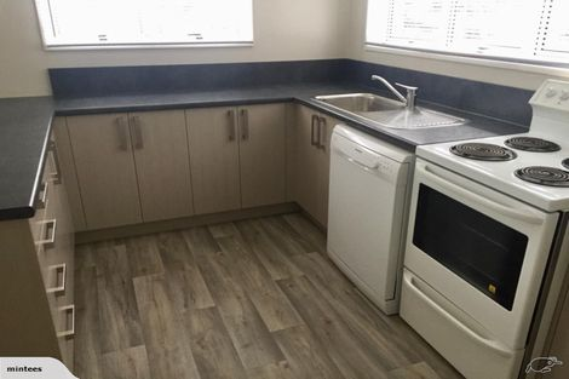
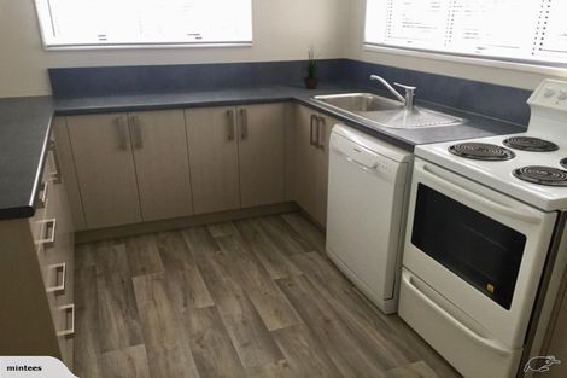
+ potted plant [300,39,322,91]
